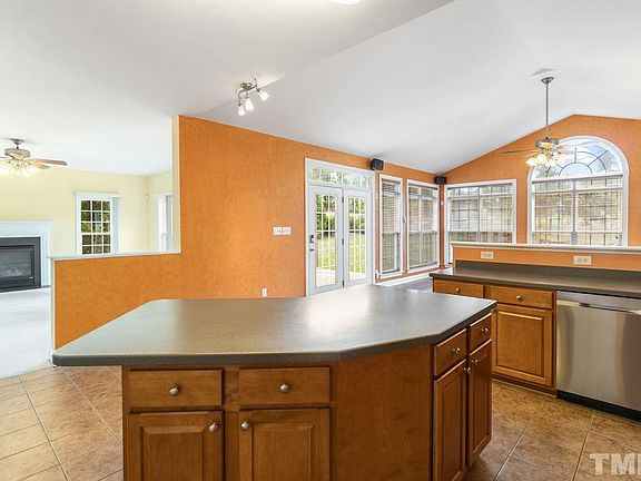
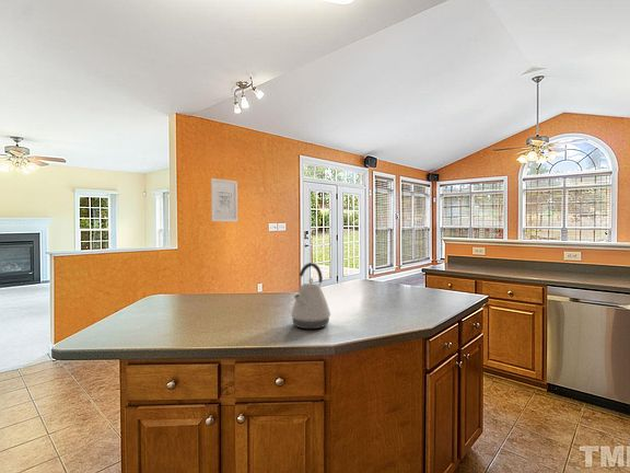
+ kettle [290,262,331,330]
+ wall art [210,177,238,223]
